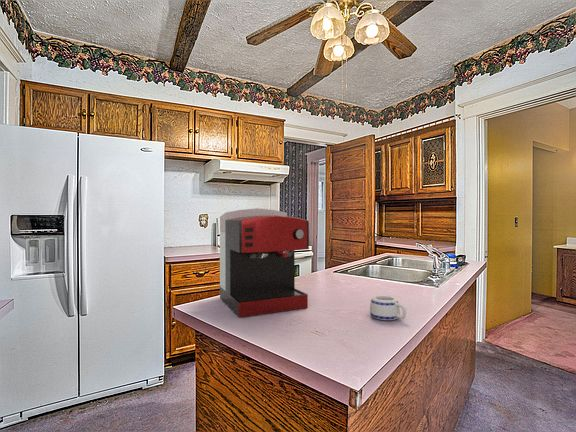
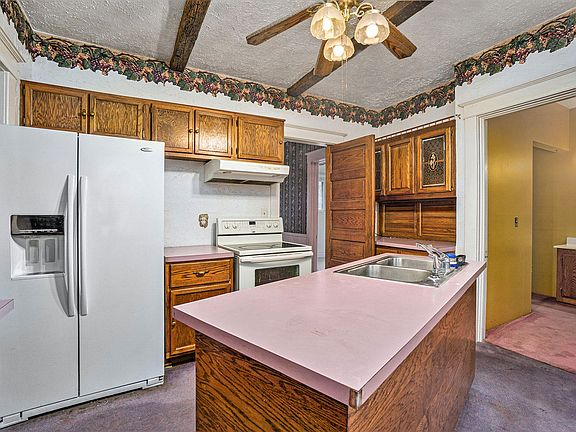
- mug [369,294,407,321]
- coffee maker [219,207,310,318]
